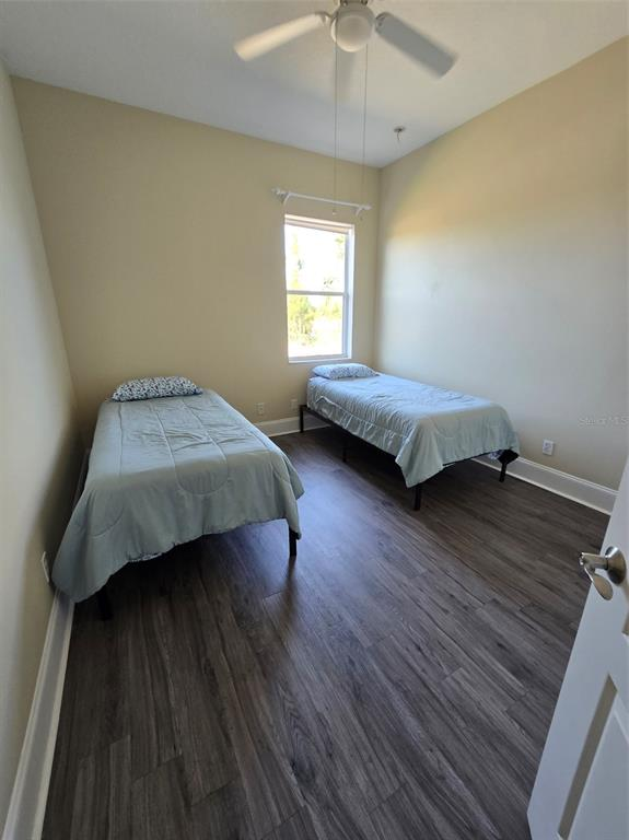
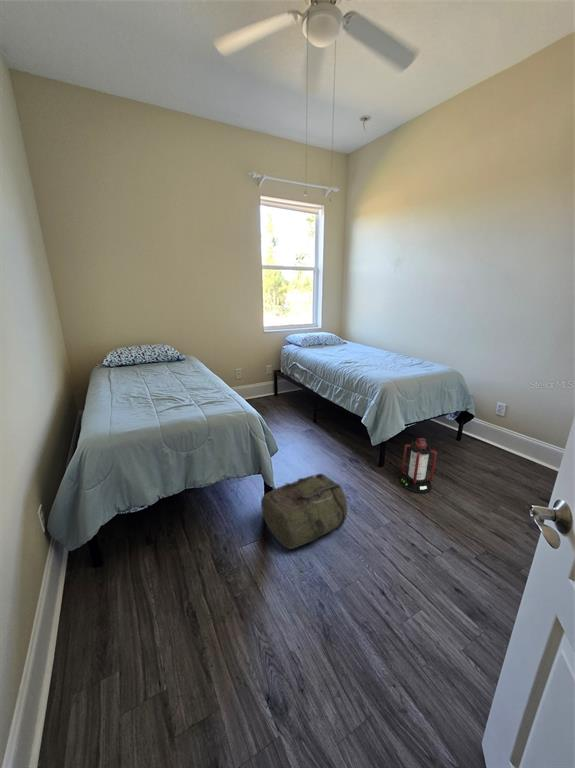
+ backpack [260,472,348,550]
+ lantern [399,437,438,494]
